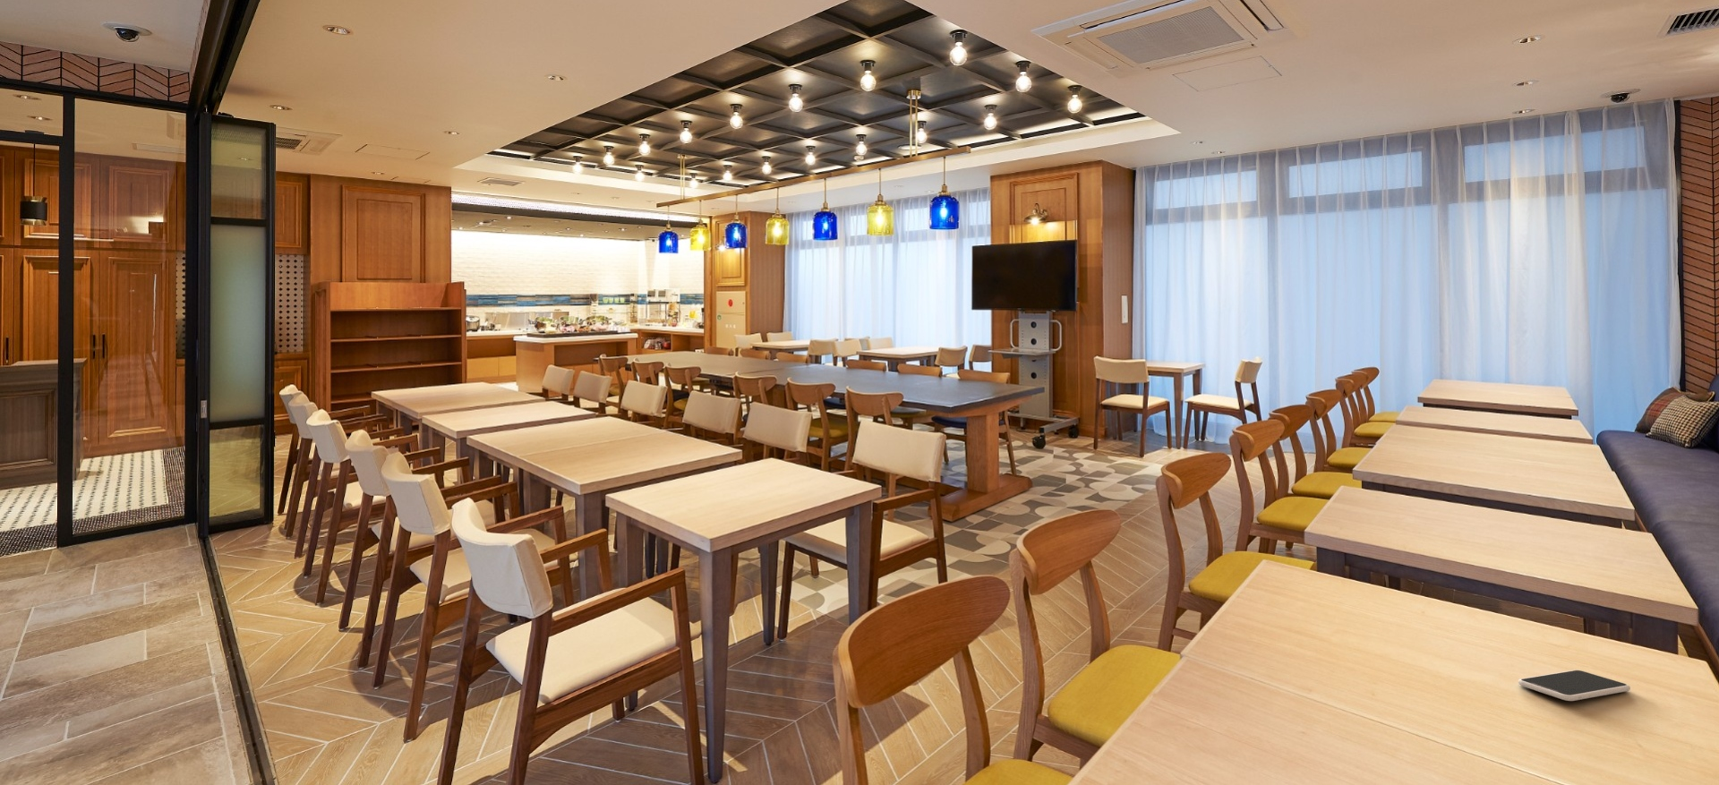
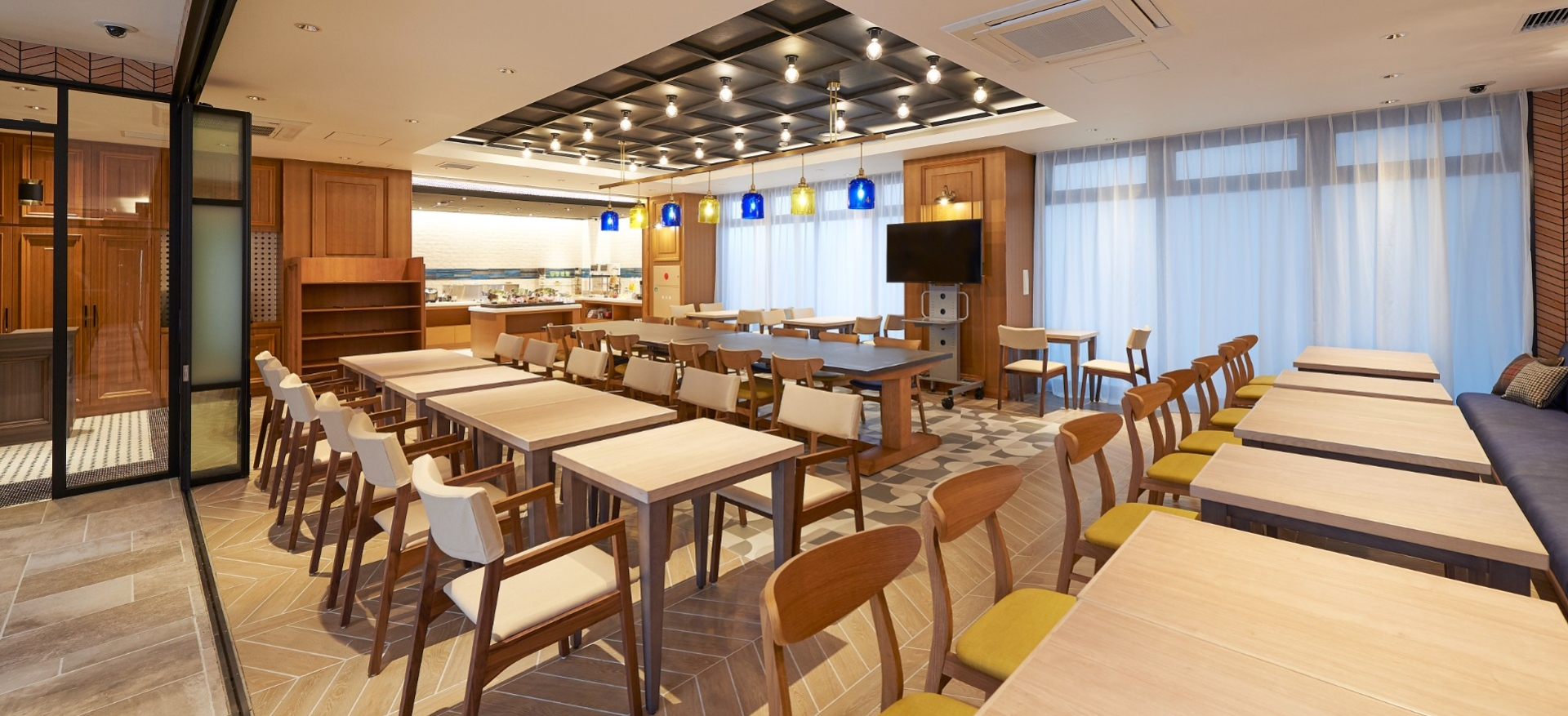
- smartphone [1517,670,1631,702]
